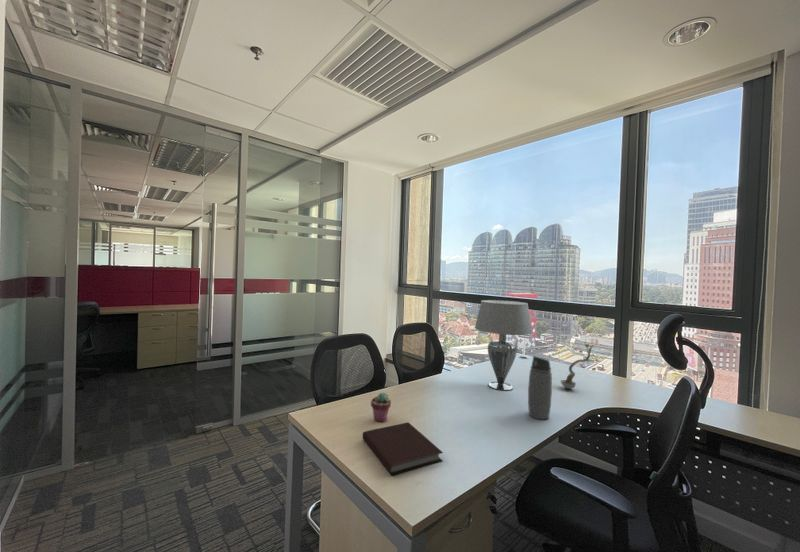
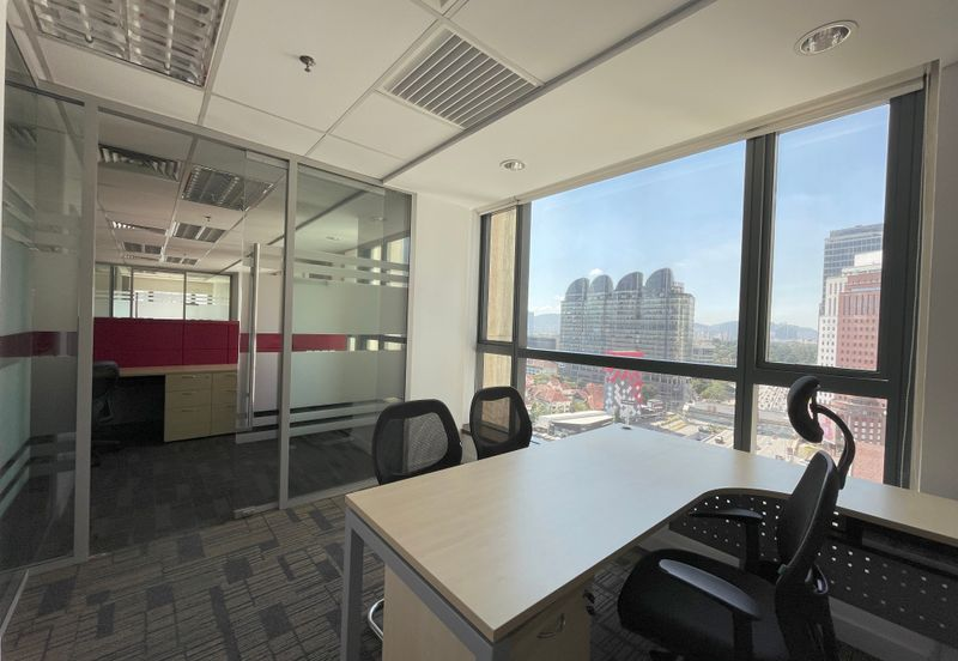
- plant [560,339,597,390]
- notebook [362,421,444,476]
- water bottle [527,354,553,421]
- potted succulent [370,392,392,423]
- table lamp [474,299,534,391]
